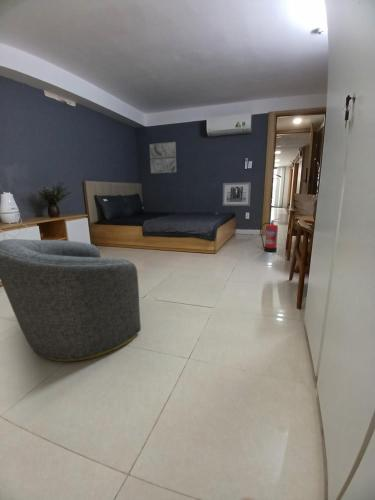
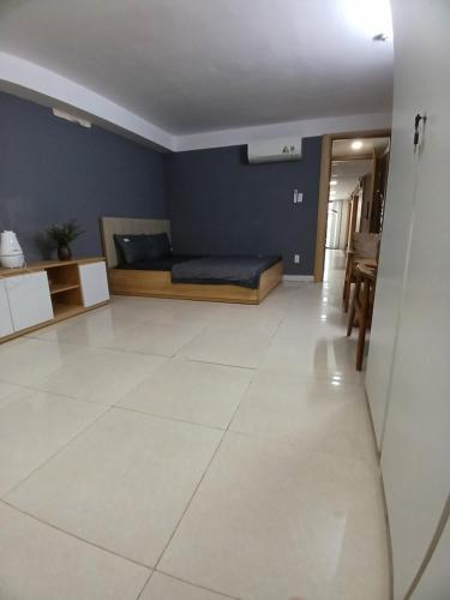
- wall art [149,141,177,174]
- wall art [222,181,252,207]
- fire extinguisher [259,217,281,253]
- armchair [0,238,142,362]
